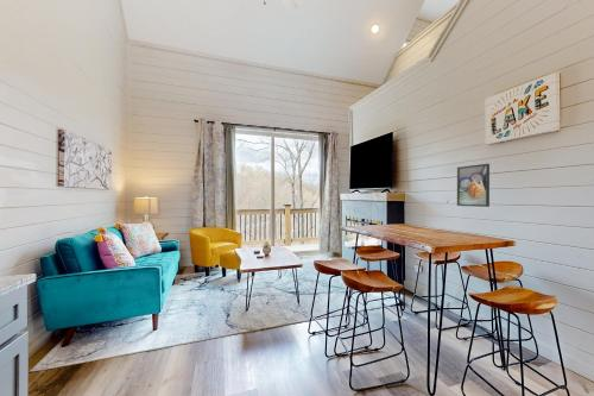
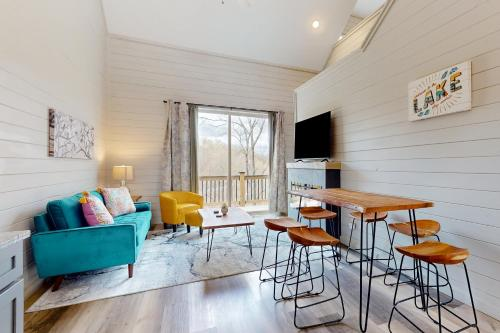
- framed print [456,163,491,208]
